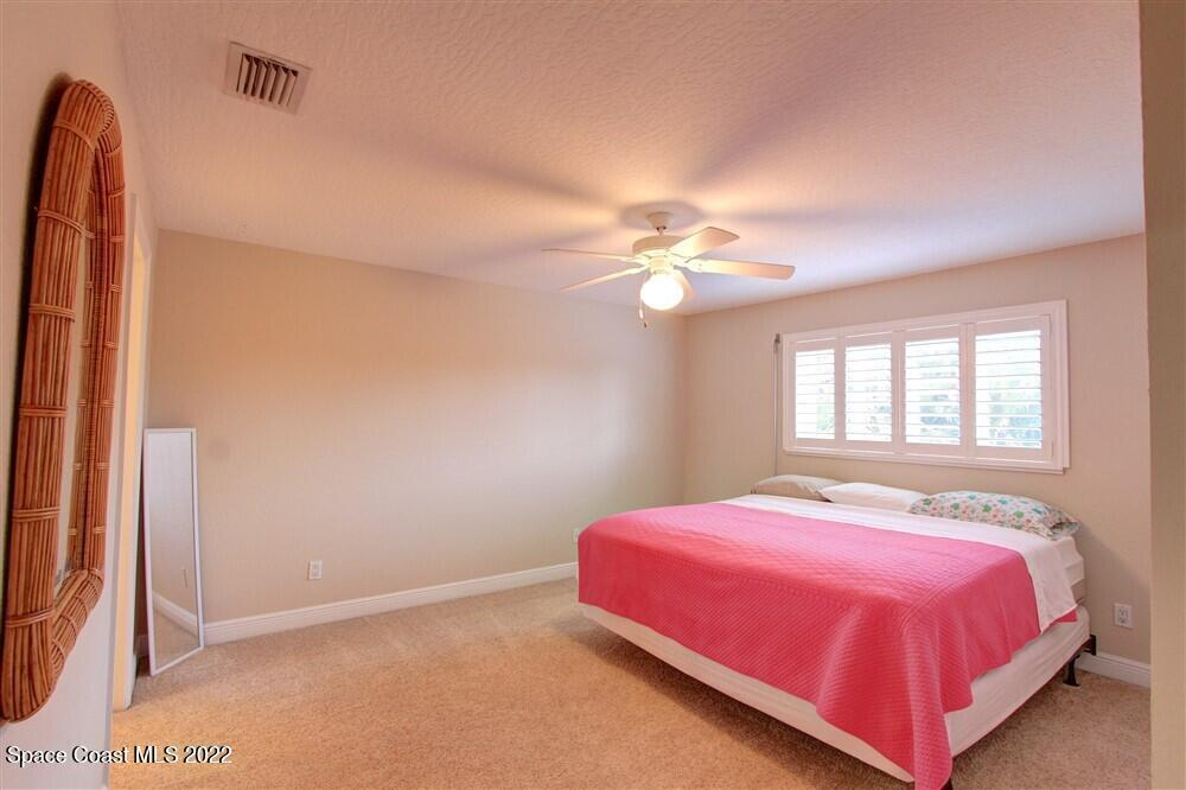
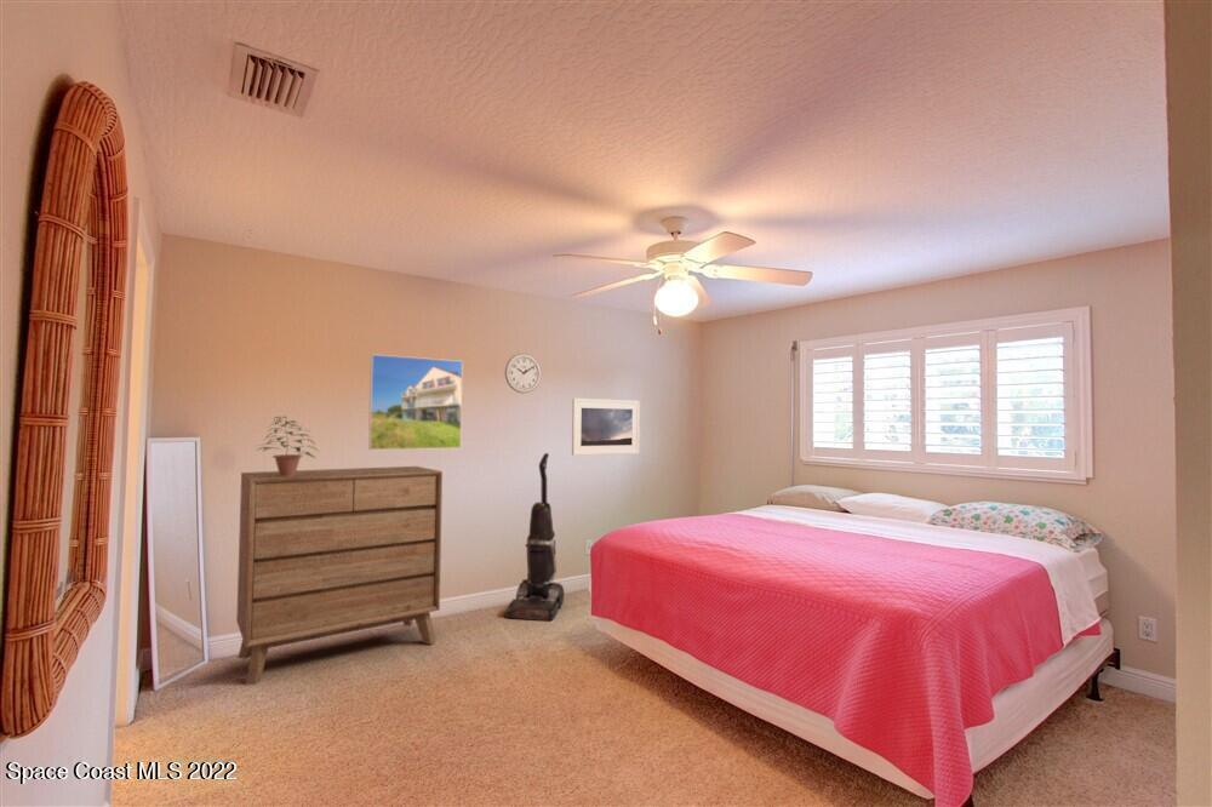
+ potted plant [256,414,321,476]
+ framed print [571,397,641,457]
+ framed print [367,353,464,451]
+ wall clock [504,353,542,395]
+ dresser [235,465,444,686]
+ vacuum cleaner [504,452,566,622]
